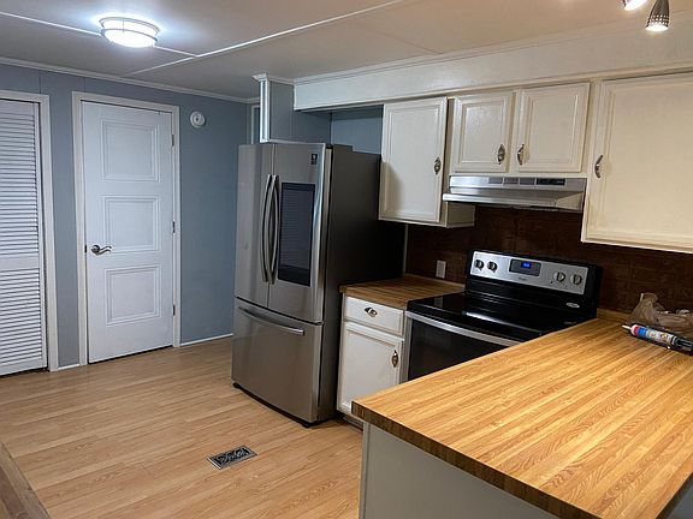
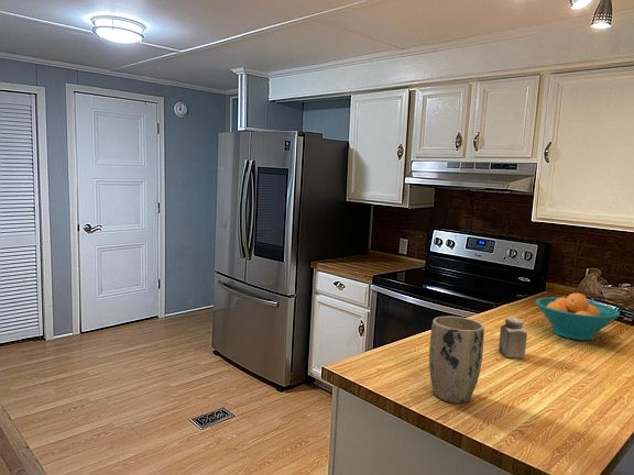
+ fruit bowl [535,292,621,341]
+ salt shaker [498,317,528,358]
+ plant pot [428,316,485,405]
